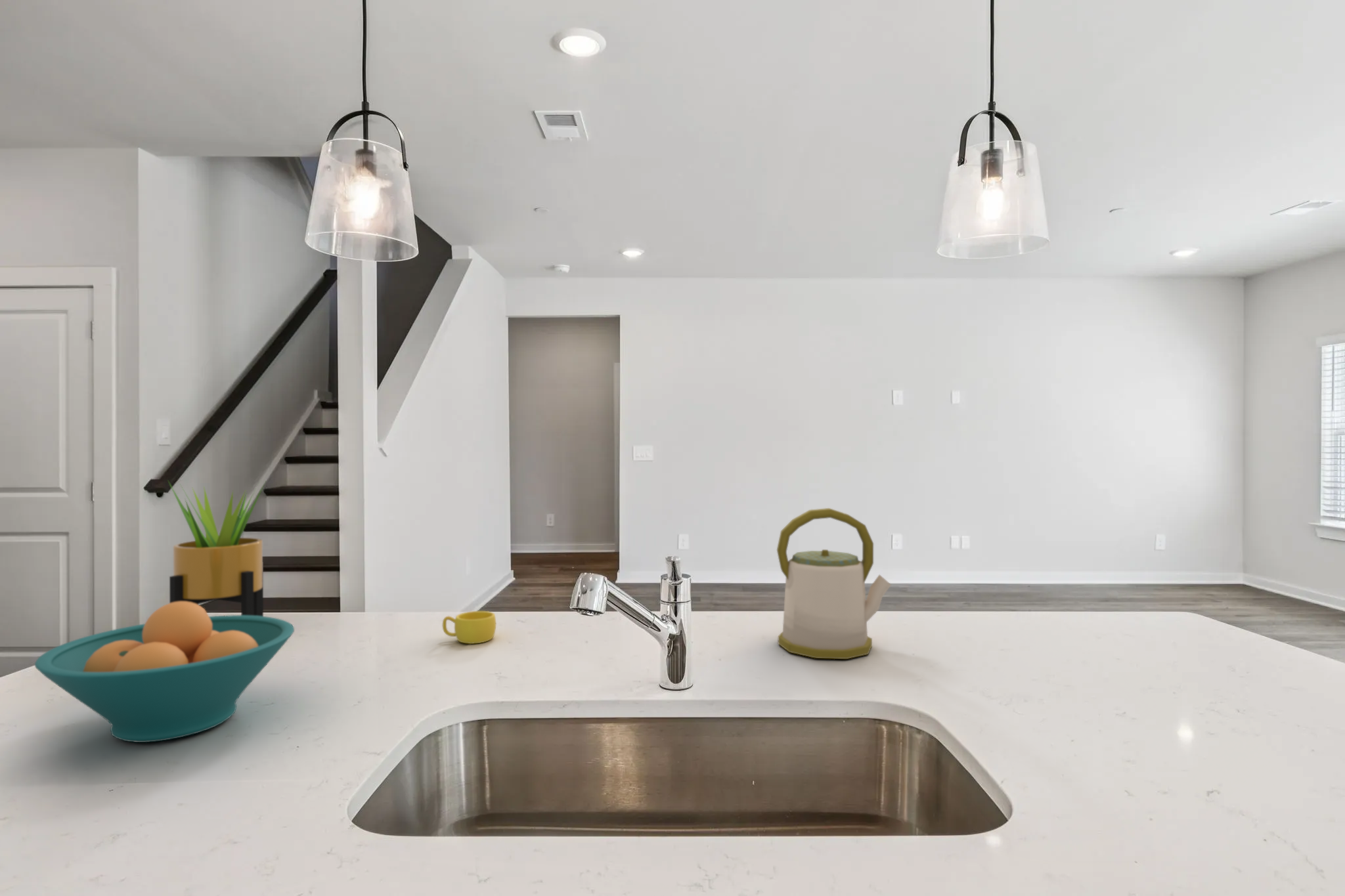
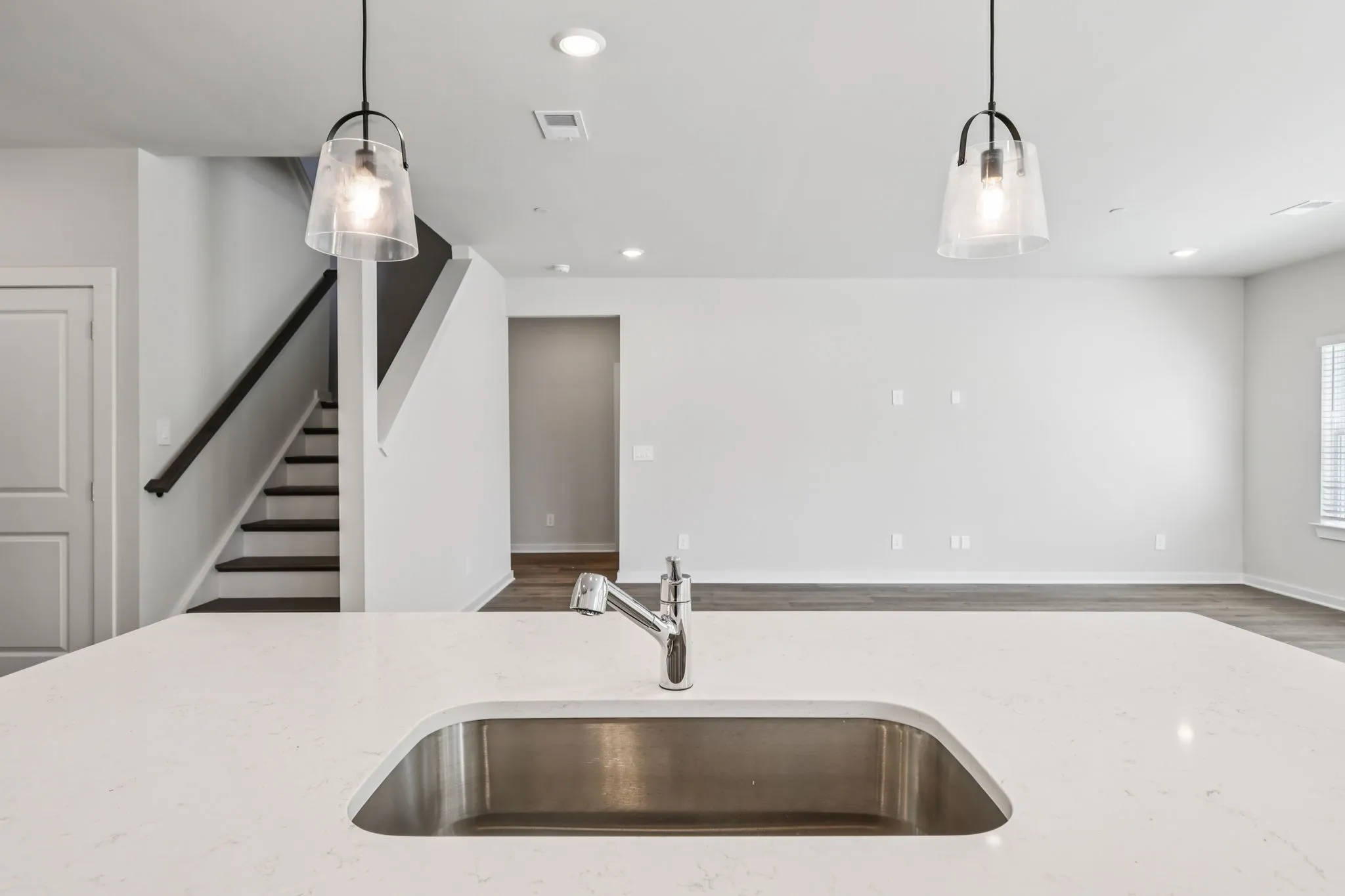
- kettle [776,507,892,660]
- fruit bowl [34,601,295,743]
- cup [442,610,496,645]
- potted plant [167,479,266,616]
